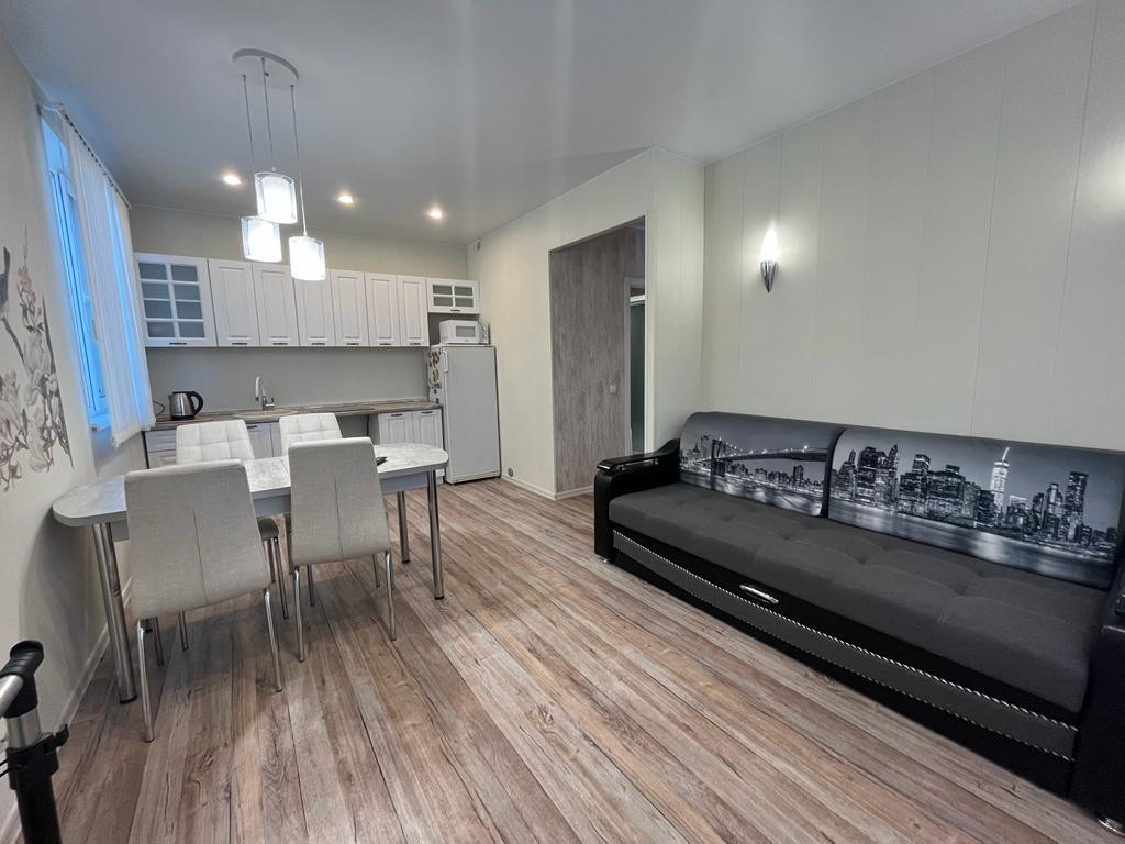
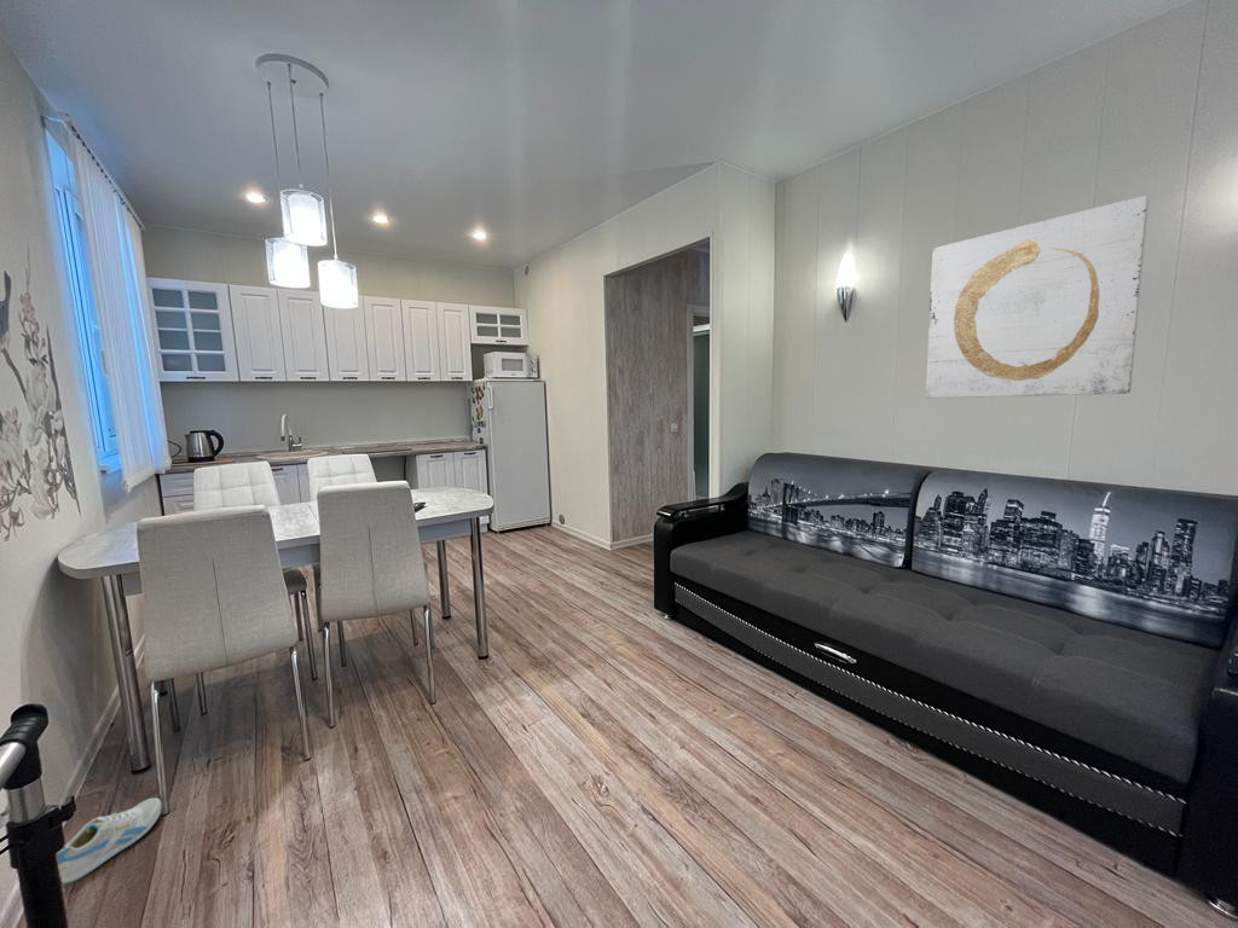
+ wall art [925,195,1150,400]
+ sneaker [56,796,163,886]
